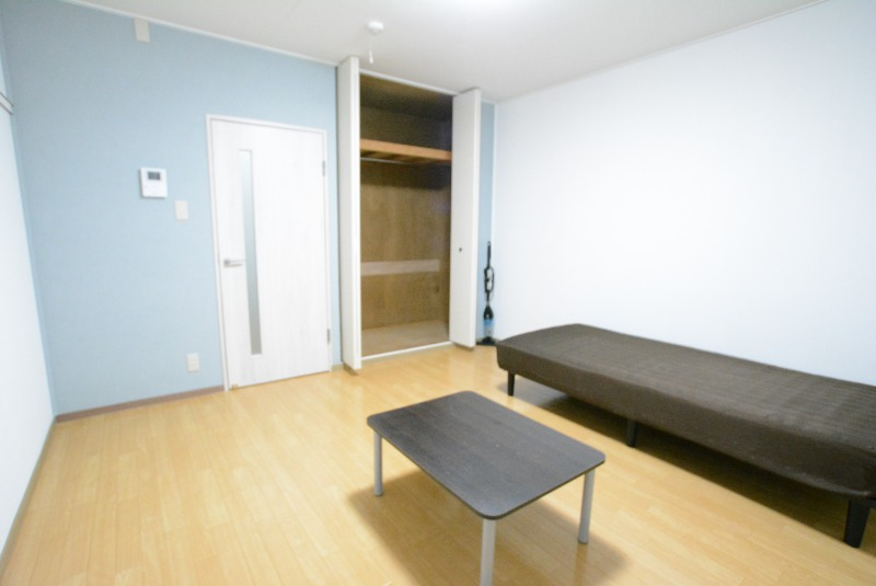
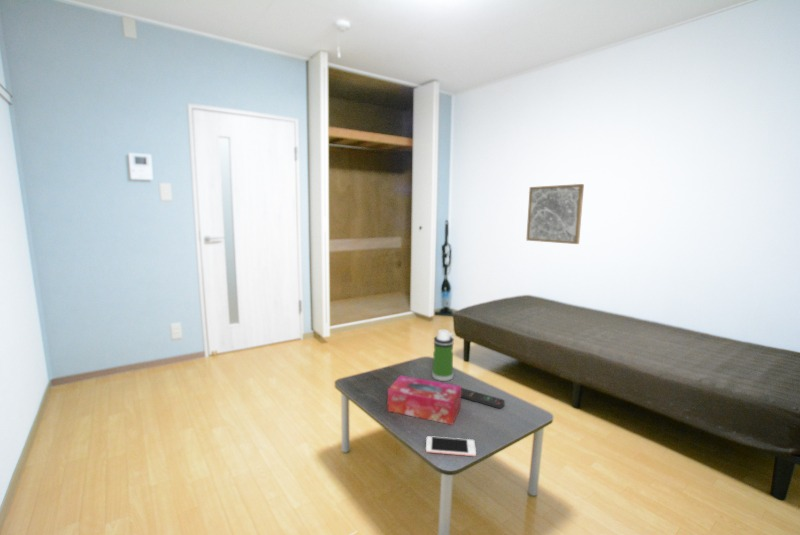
+ remote control [461,387,506,409]
+ tissue box [387,375,462,426]
+ cell phone [425,435,477,457]
+ water bottle [431,328,455,382]
+ wall art [525,183,585,245]
